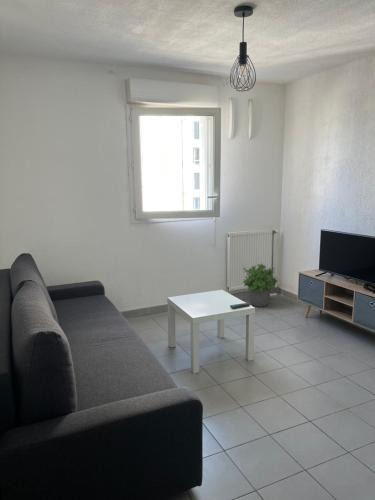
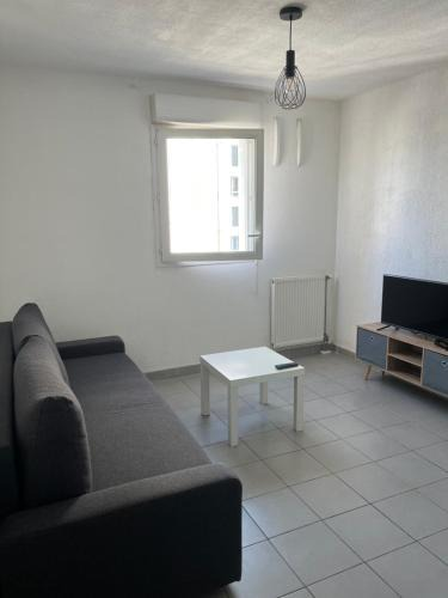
- potted plant [242,262,279,308]
